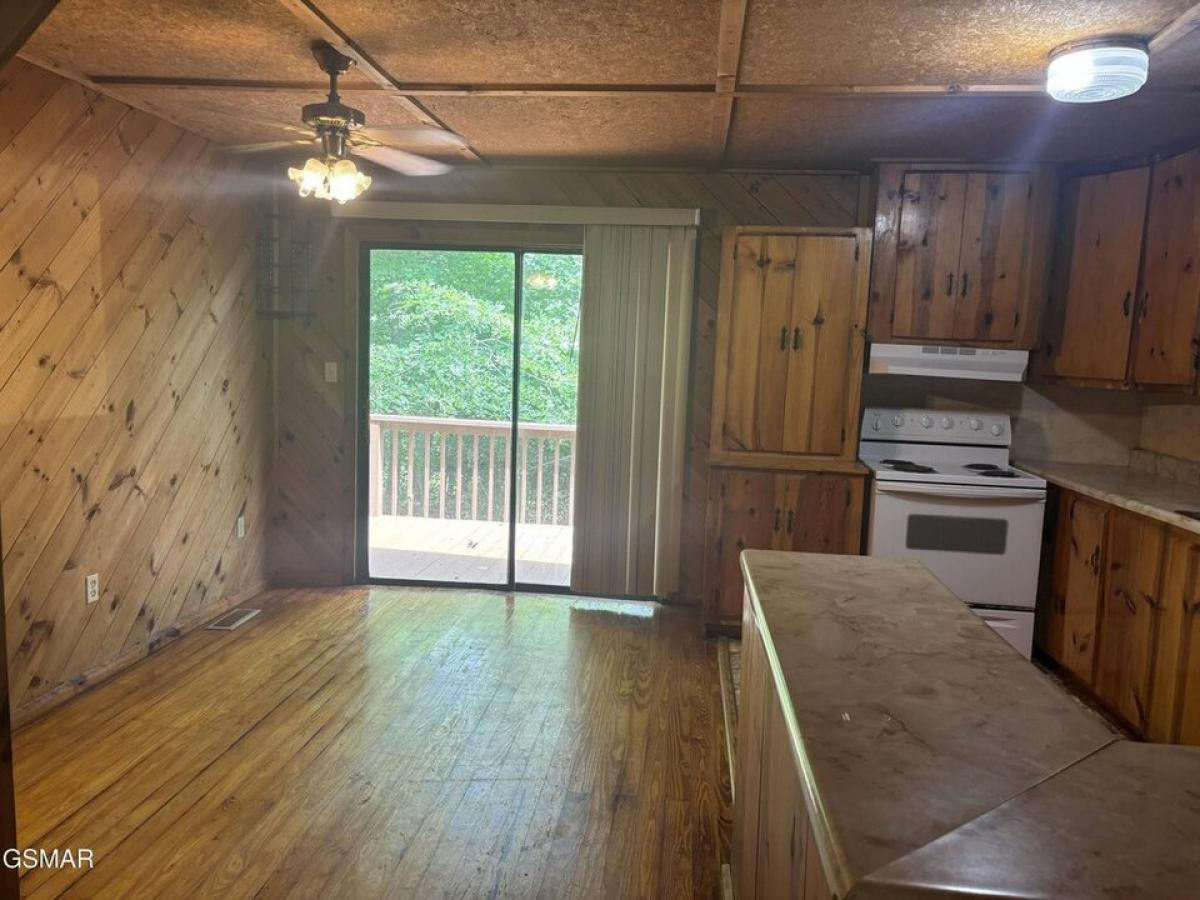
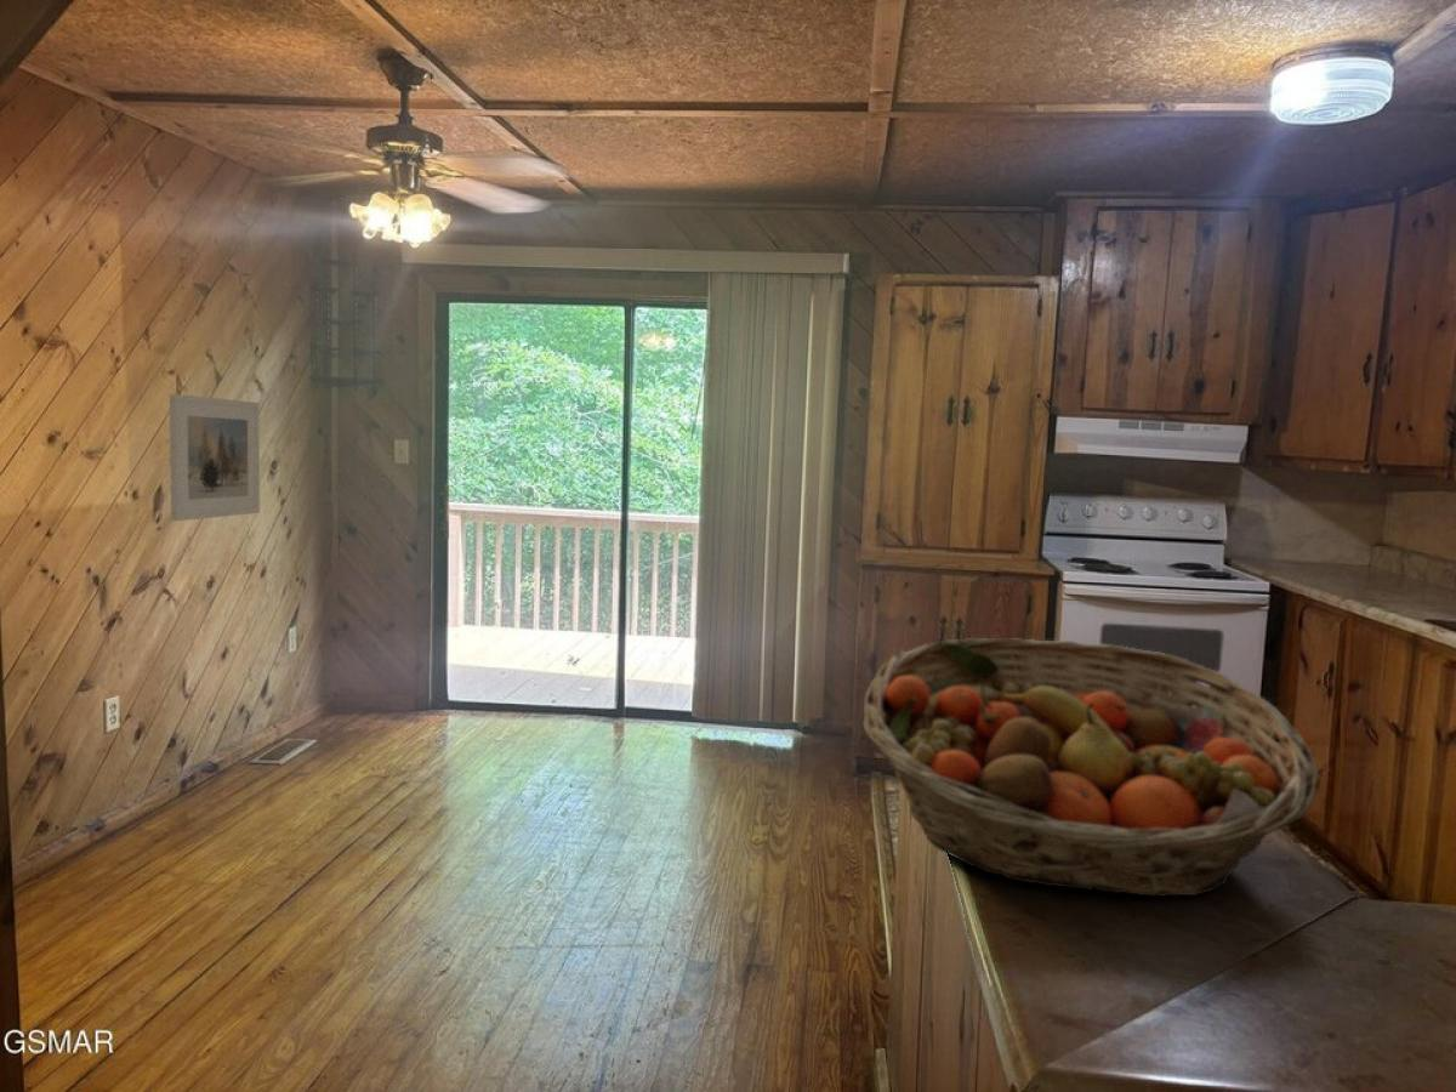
+ fruit basket [861,637,1320,898]
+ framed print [169,393,261,522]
